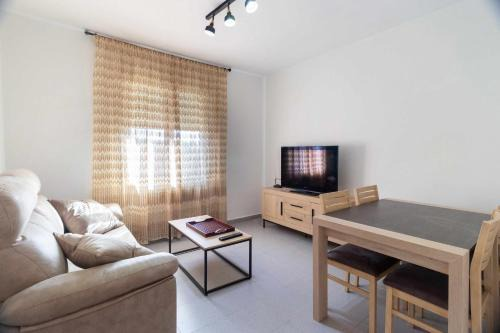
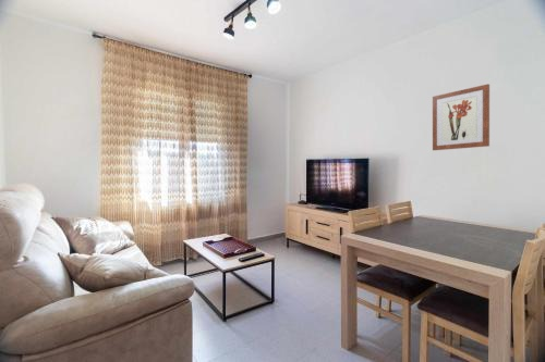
+ wall art [432,83,491,151]
